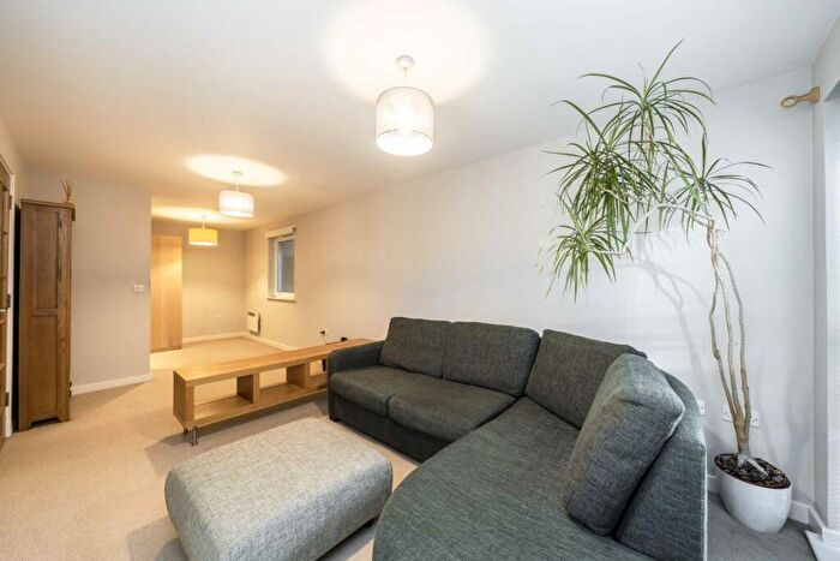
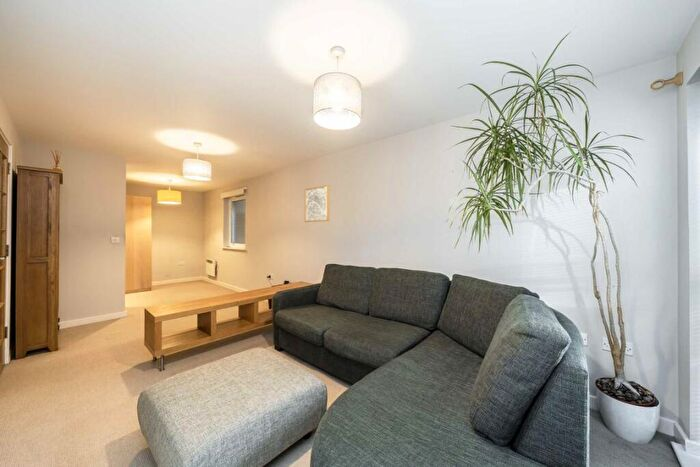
+ wall art [304,184,331,223]
